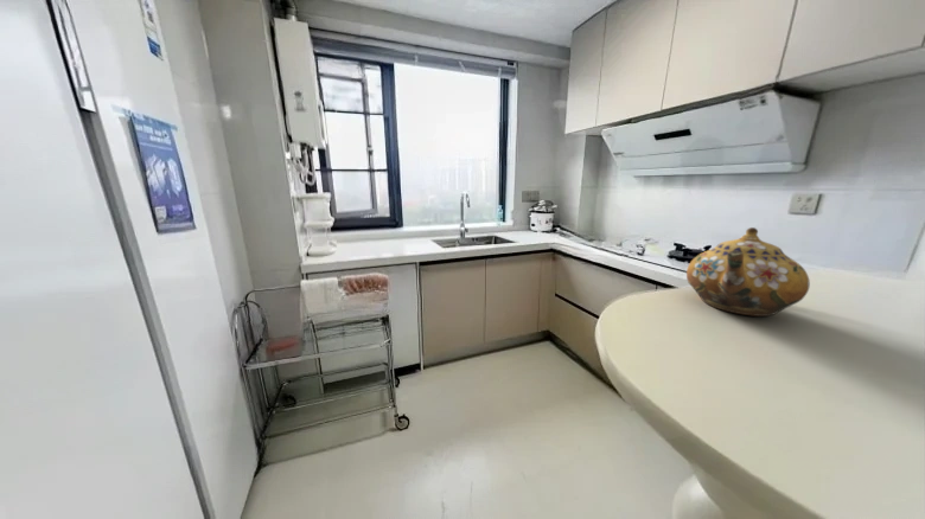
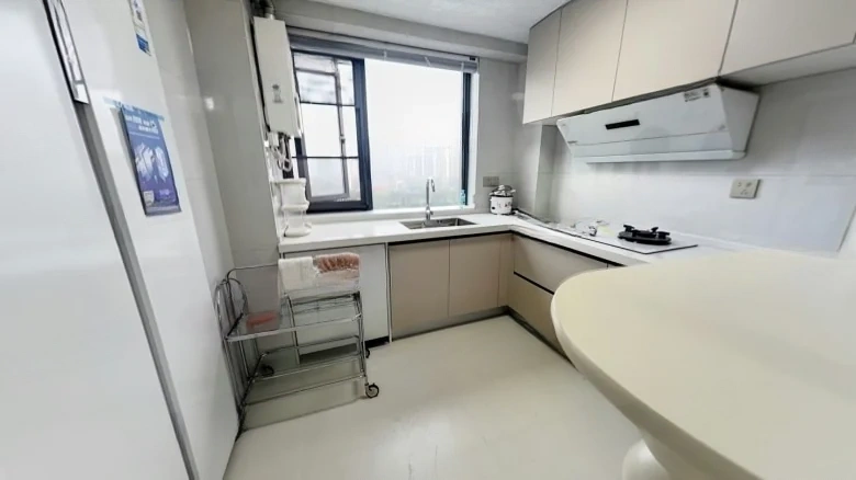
- teapot [685,226,811,318]
